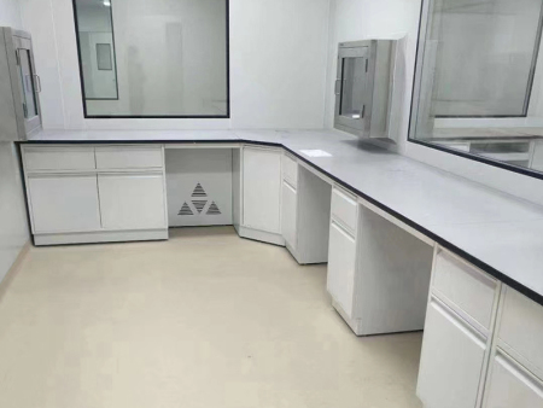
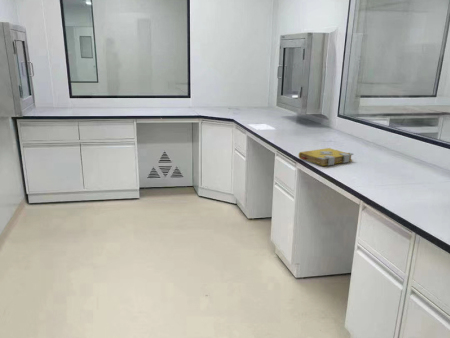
+ spell book [298,147,355,167]
